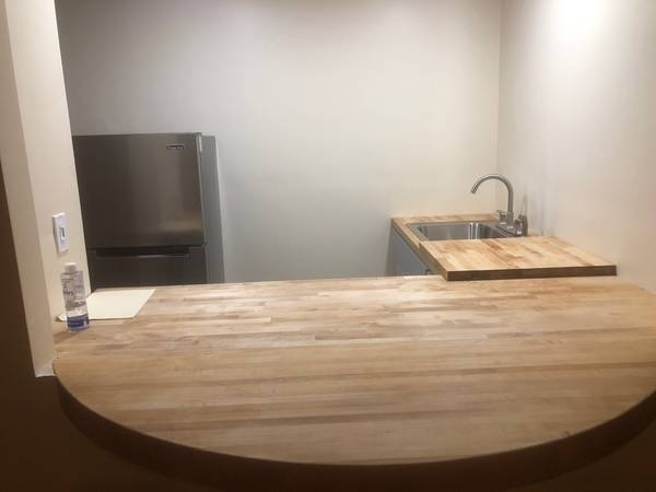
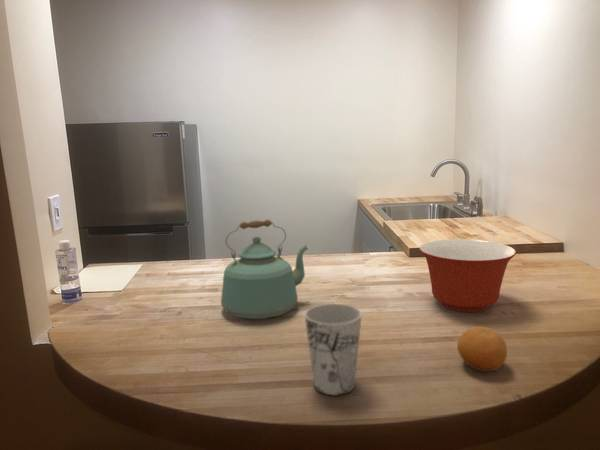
+ mixing bowl [418,238,517,313]
+ kettle [220,218,309,320]
+ cup [304,303,363,397]
+ fruit [456,325,508,373]
